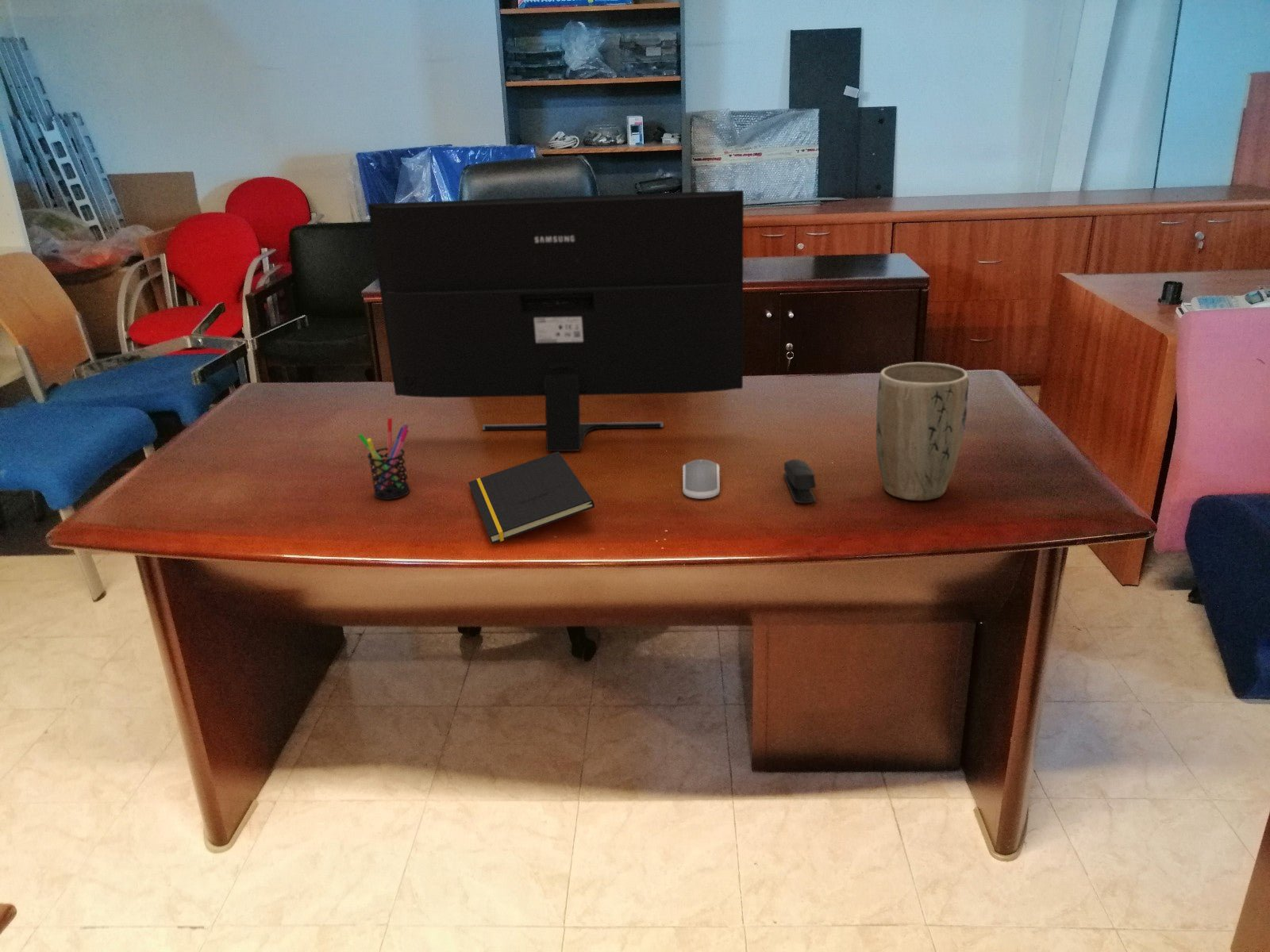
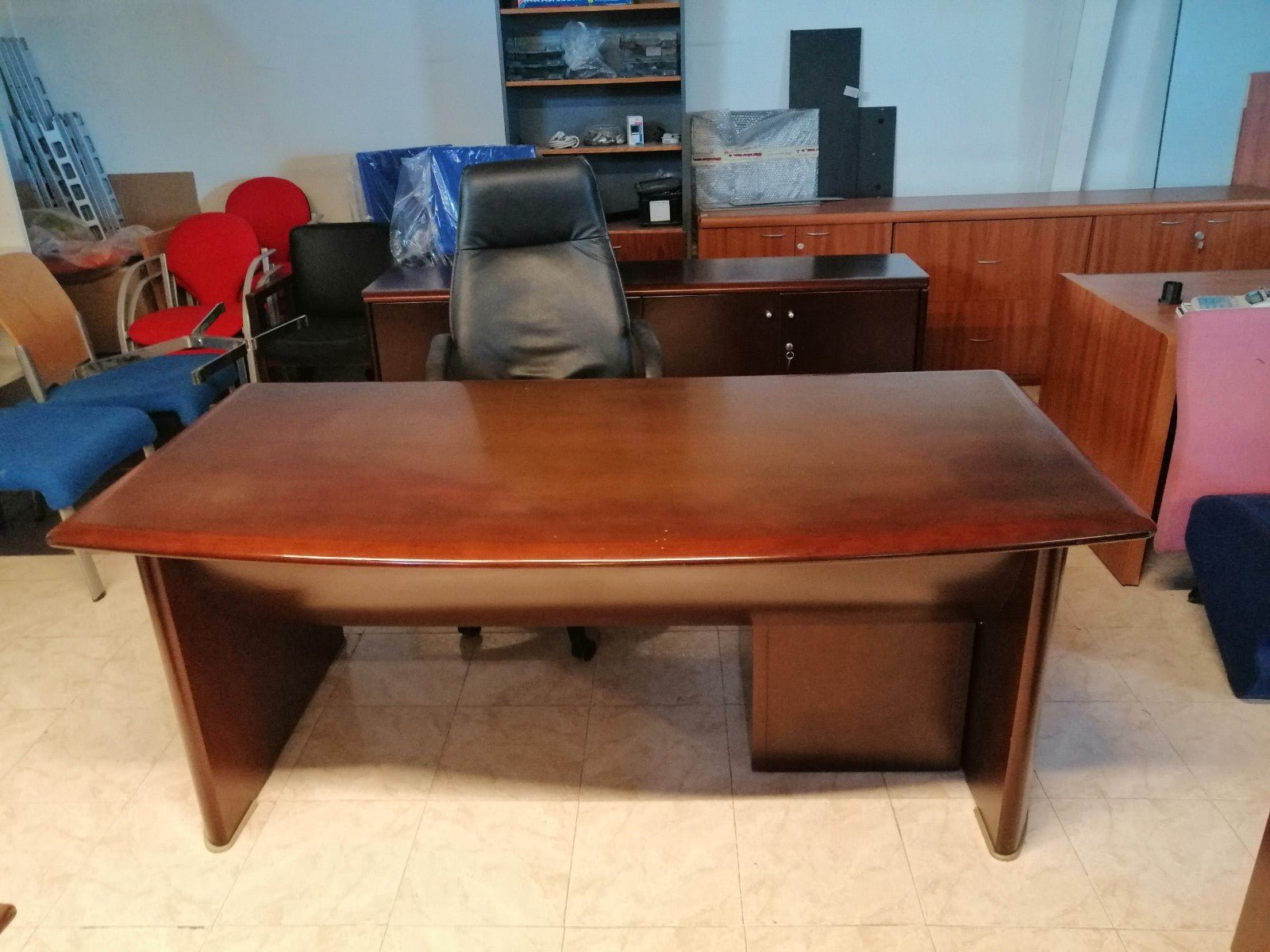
- computer mouse [682,459,721,499]
- plant pot [876,362,970,501]
- notepad [468,451,595,545]
- stapler [783,459,817,504]
- pen holder [357,417,411,501]
- computer monitor [368,190,745,452]
